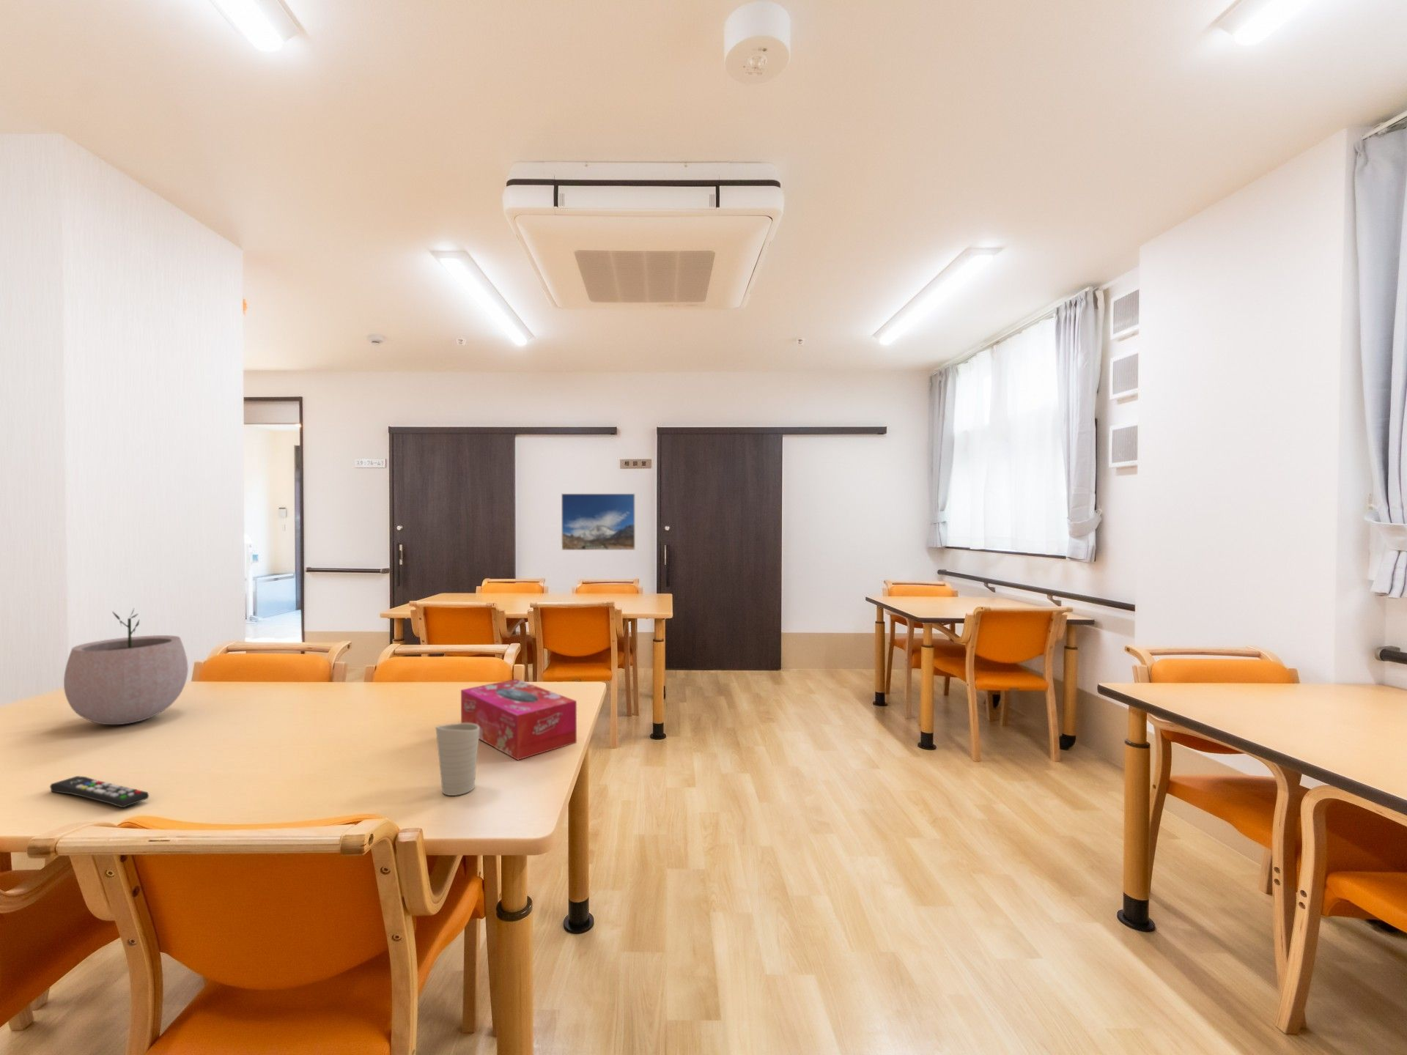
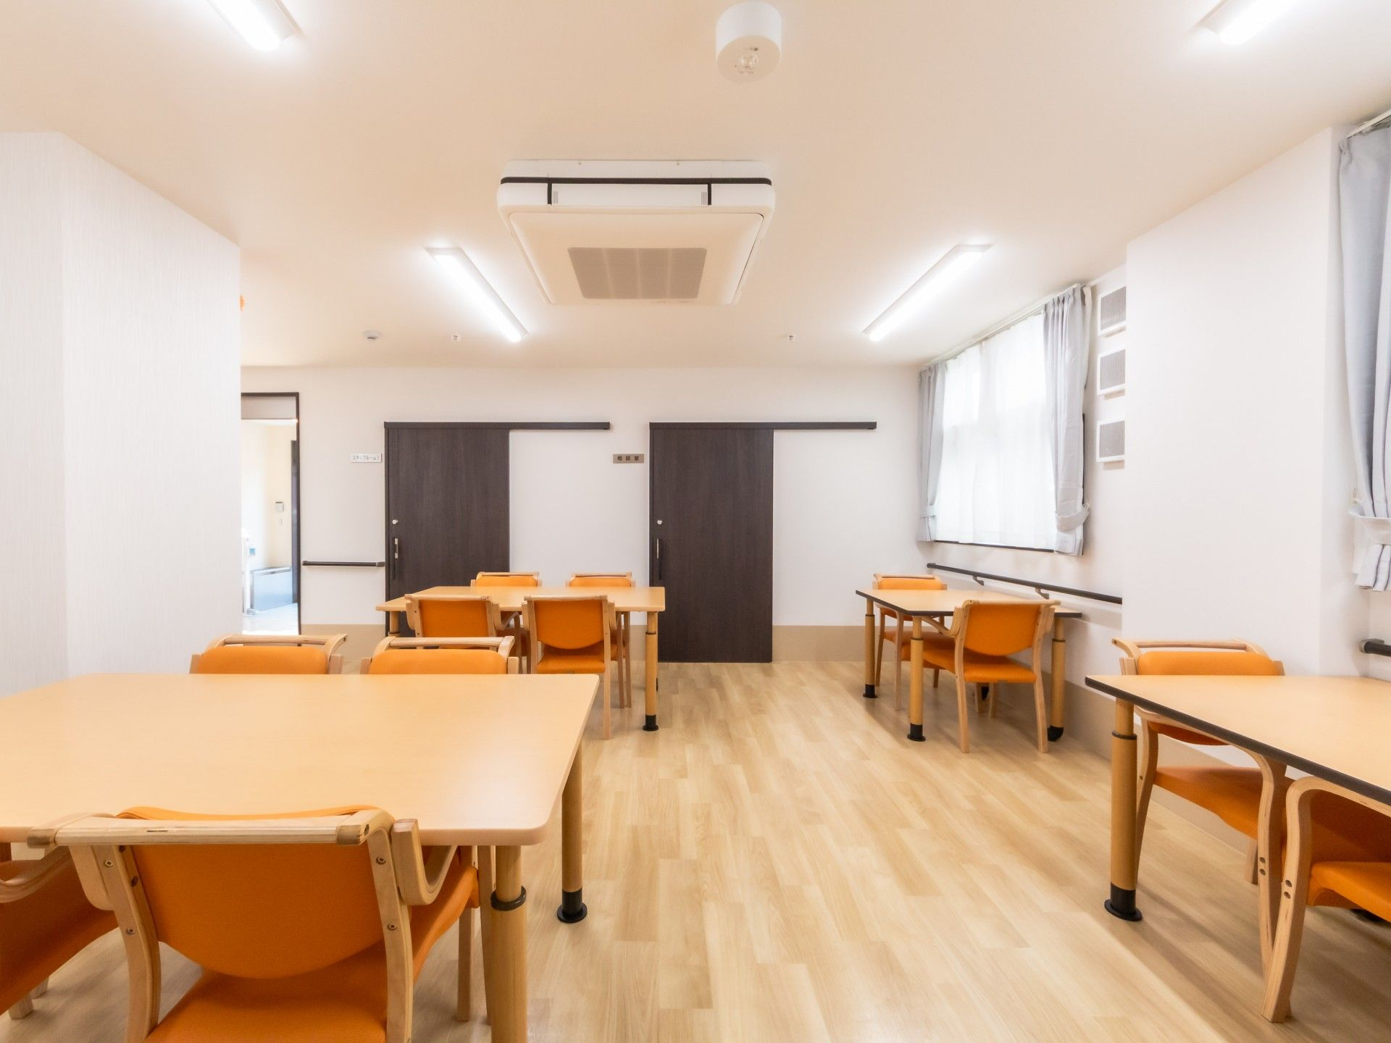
- tissue box [460,678,577,761]
- remote control [49,775,150,808]
- cup [435,723,480,797]
- plant pot [63,608,189,725]
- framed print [561,493,636,551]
